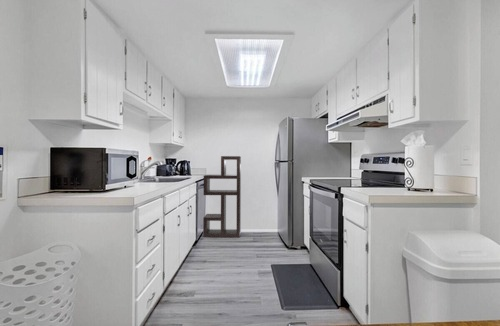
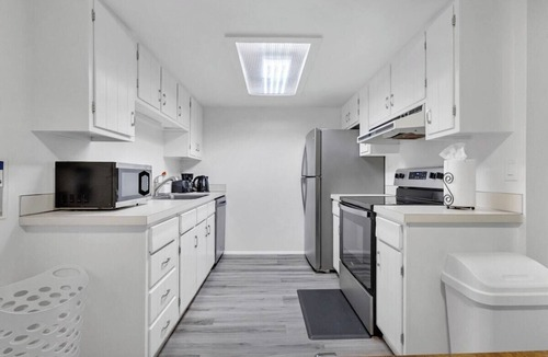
- shelving unit [202,155,242,238]
